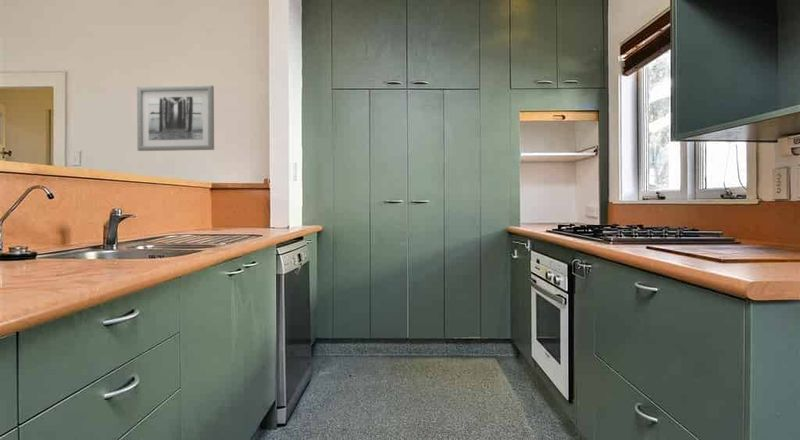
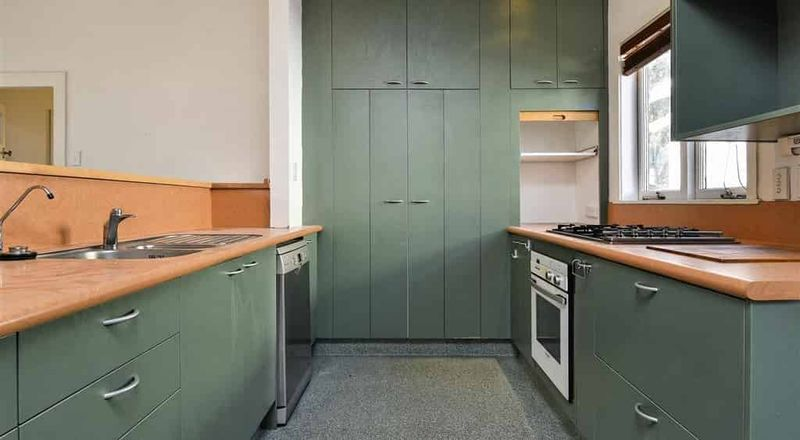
- wall art [136,84,215,152]
